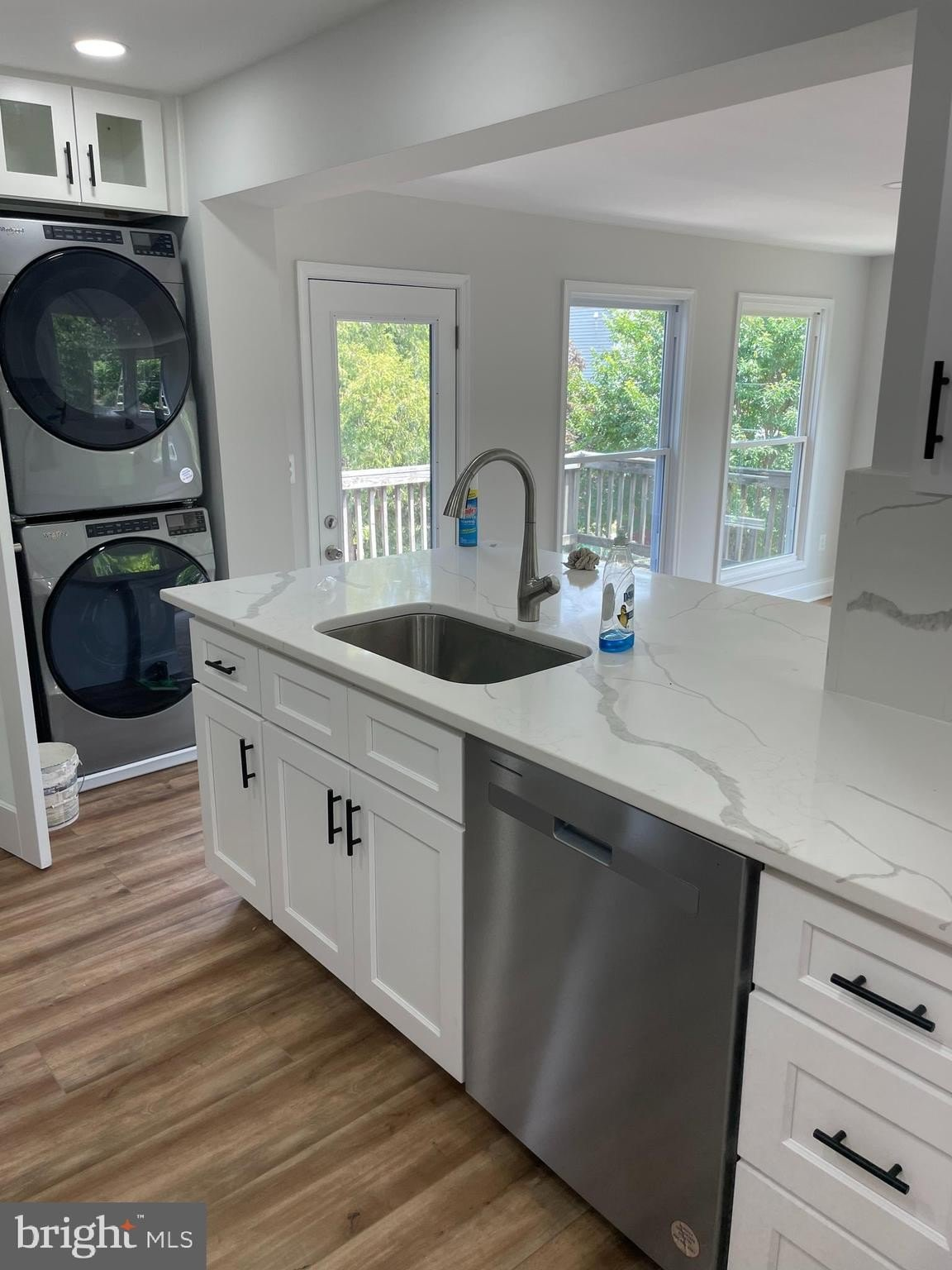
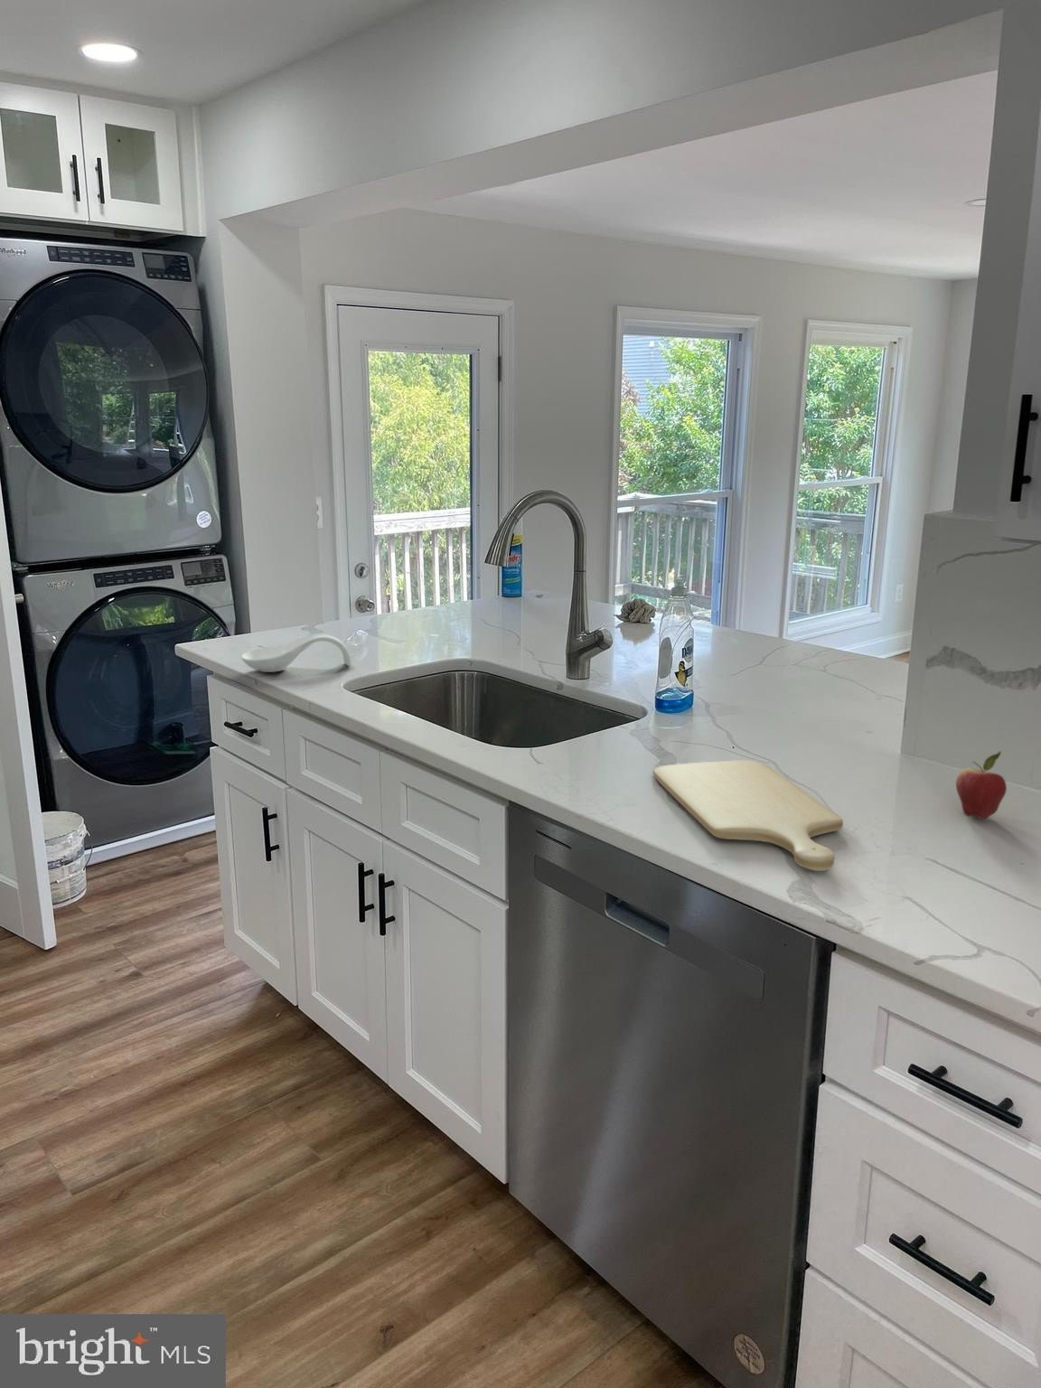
+ spoon rest [241,634,351,673]
+ chopping board [653,760,844,872]
+ fruit [955,751,1007,820]
